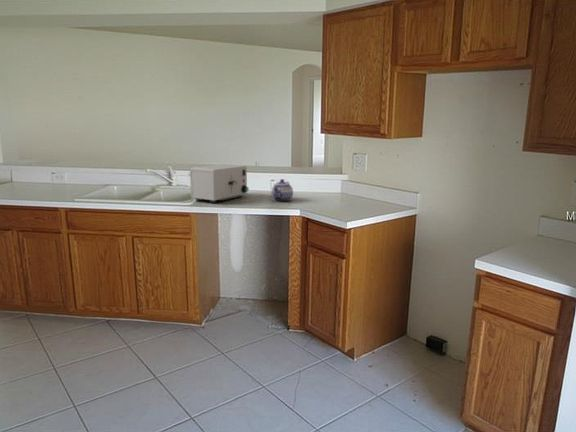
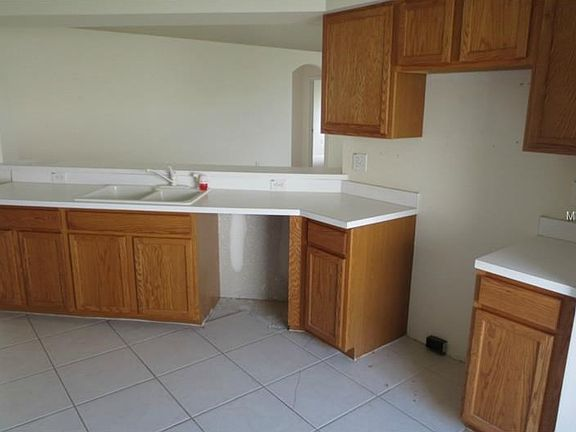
- toaster [189,163,250,204]
- teapot [271,178,294,202]
